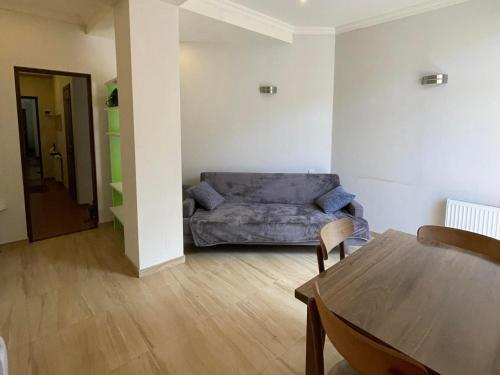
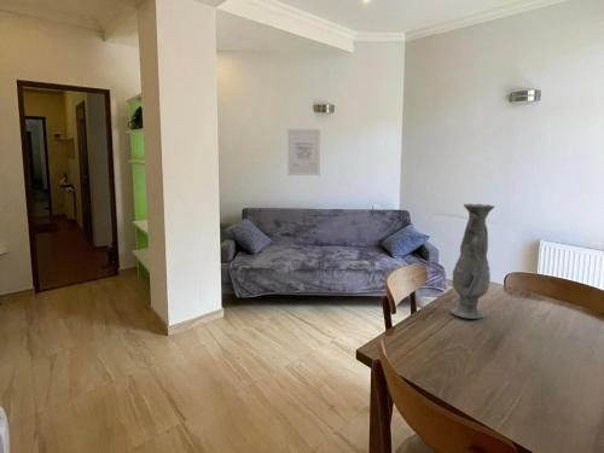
+ wall art [286,128,321,176]
+ vase [449,203,495,320]
